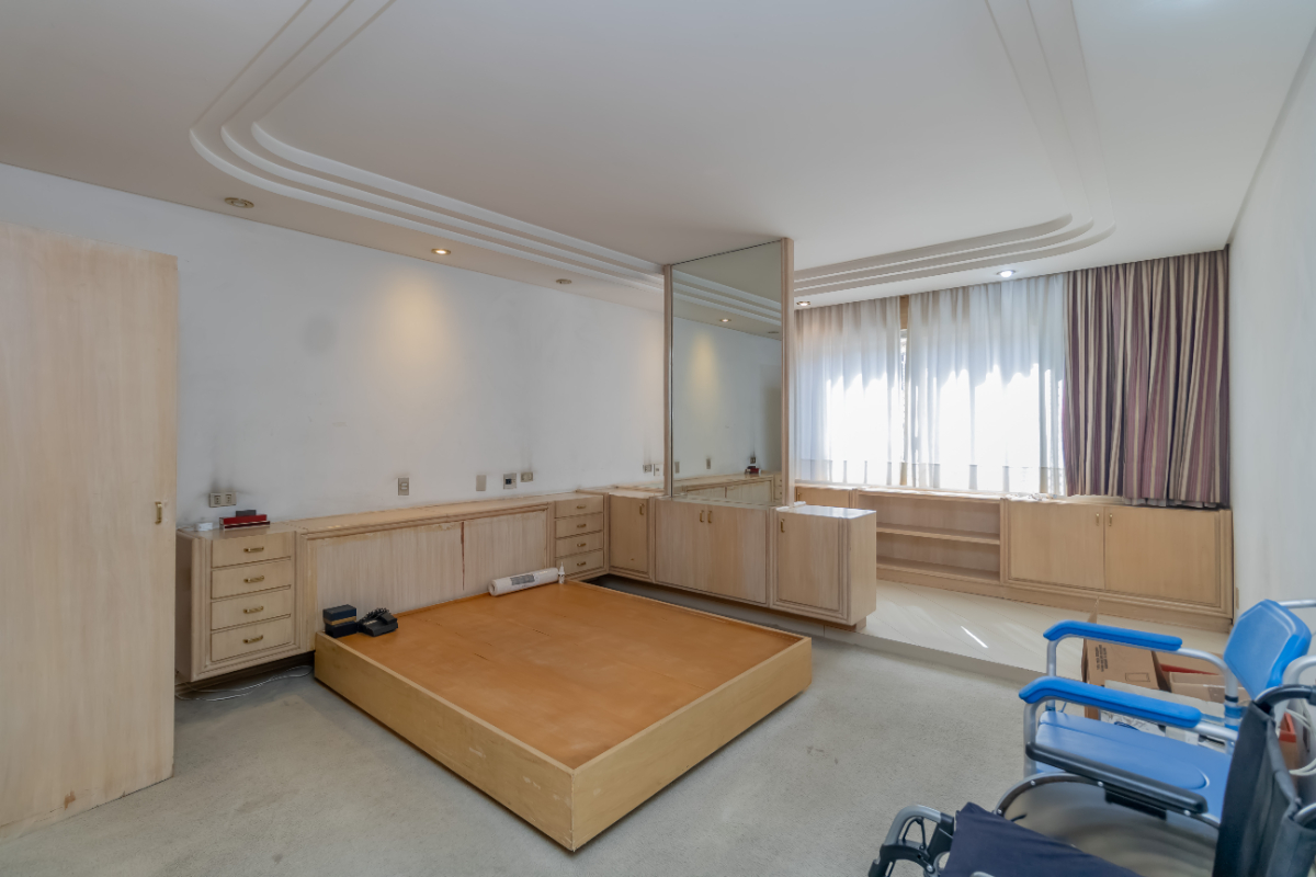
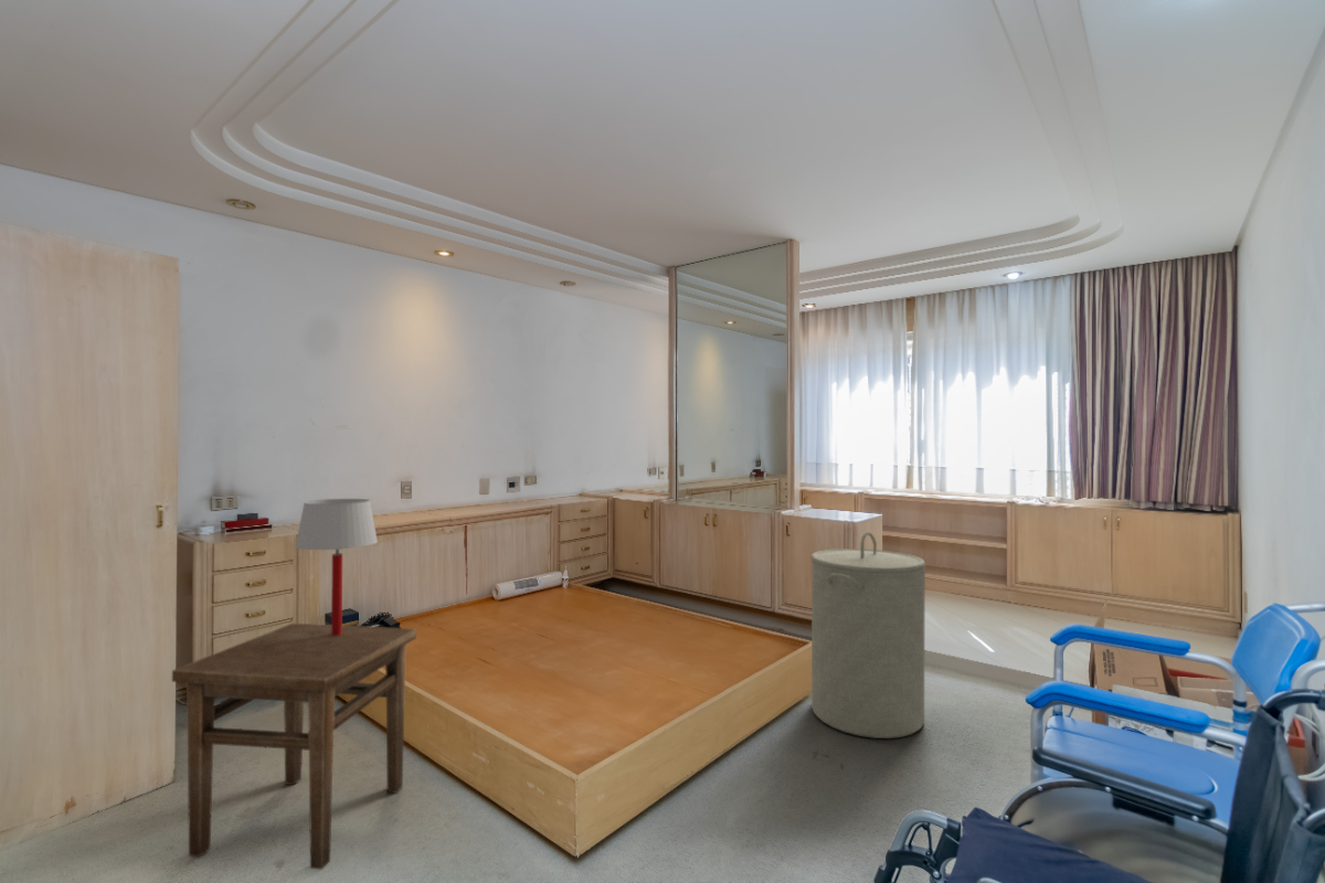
+ side table [171,623,417,871]
+ table lamp [294,498,379,636]
+ laundry hamper [810,531,926,740]
